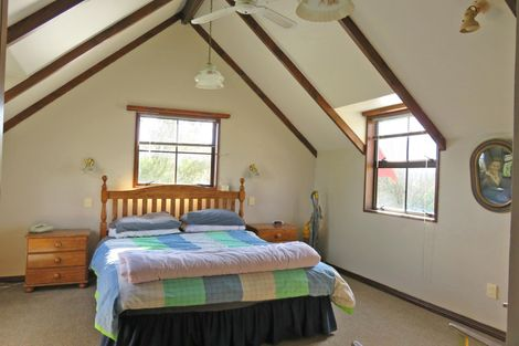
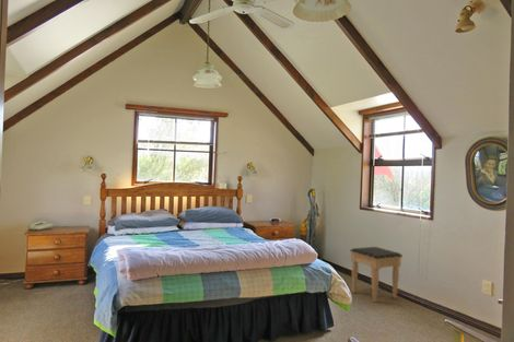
+ footstool [349,246,404,303]
